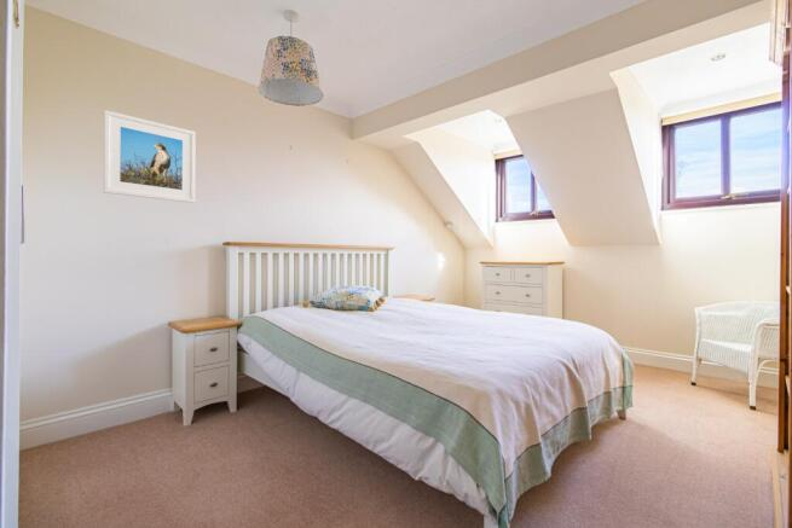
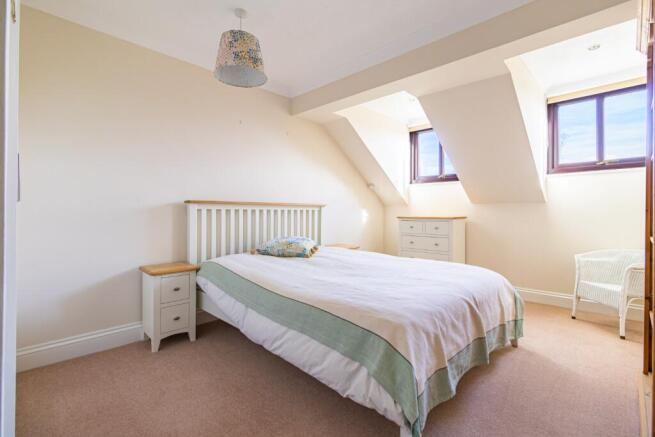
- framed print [103,109,197,204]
